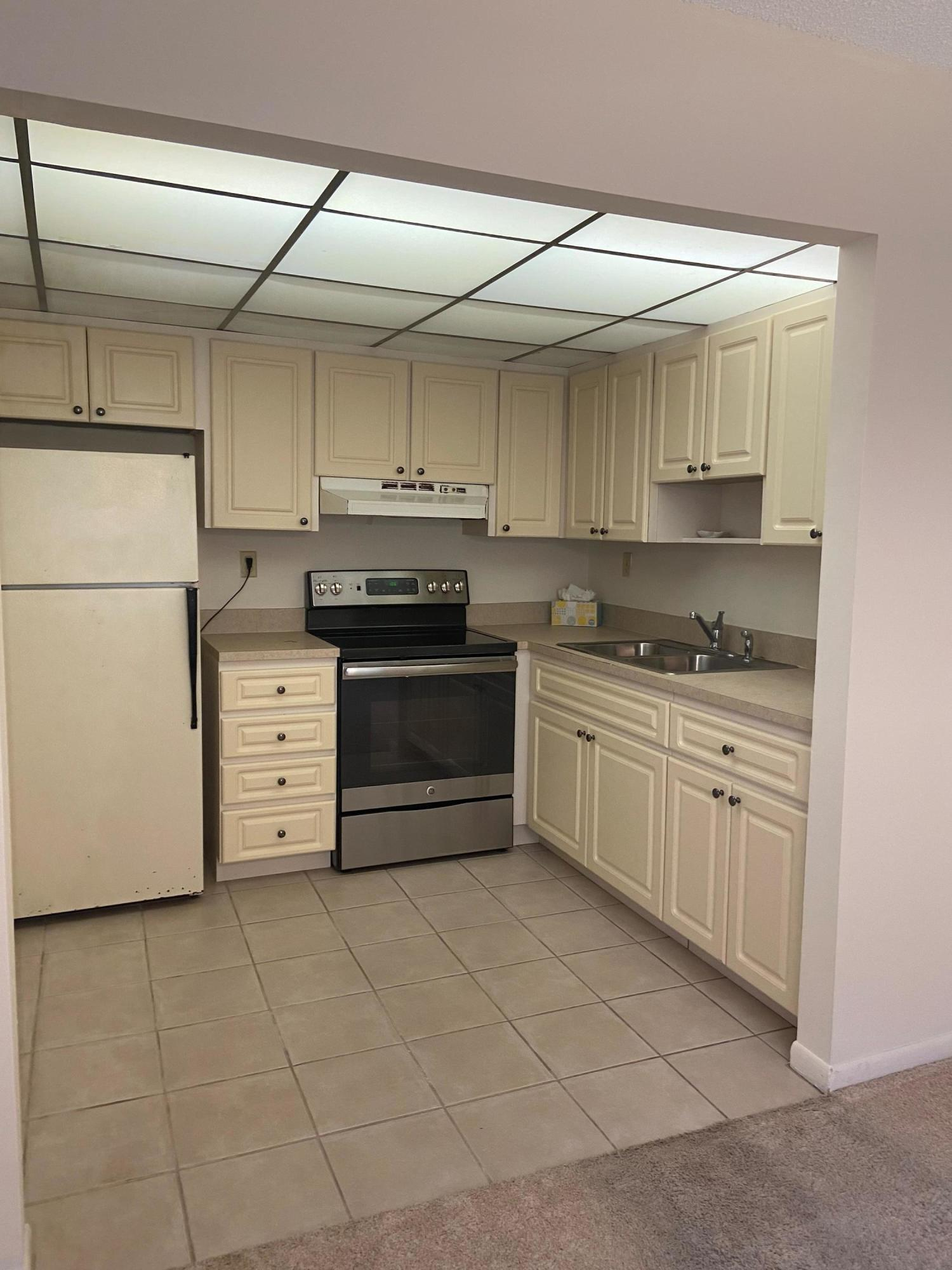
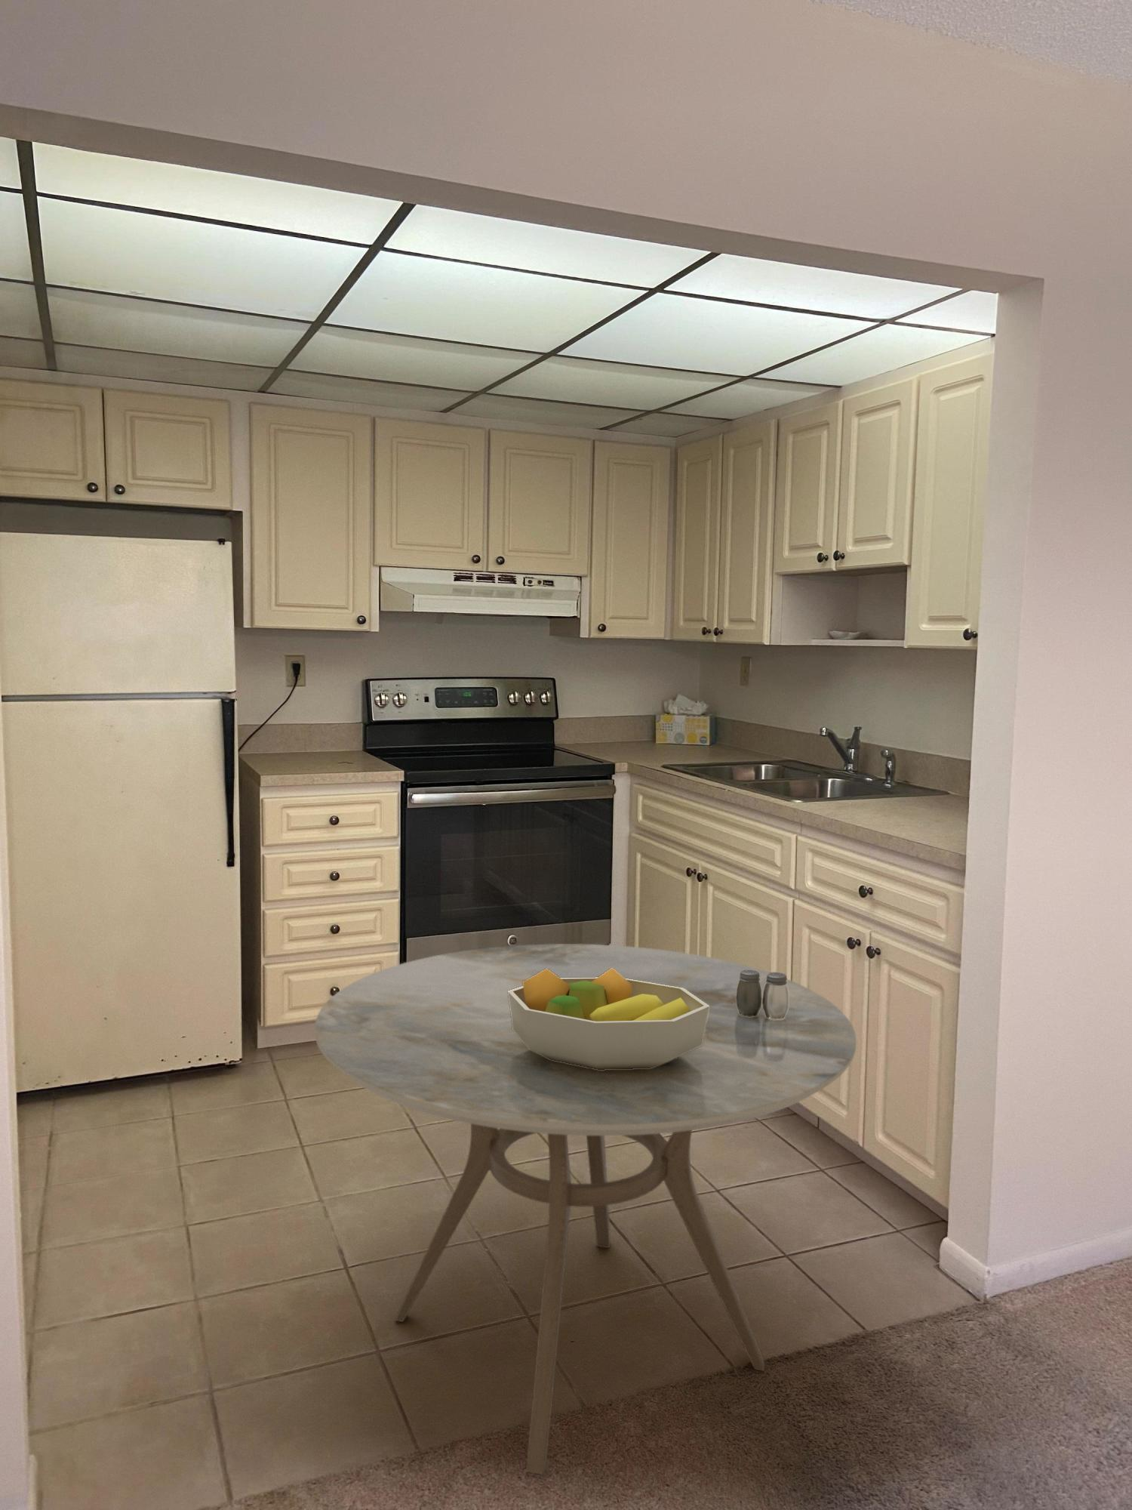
+ fruit bowl [508,968,710,1070]
+ dining table [314,943,857,1476]
+ salt and pepper shaker [736,969,788,1020]
